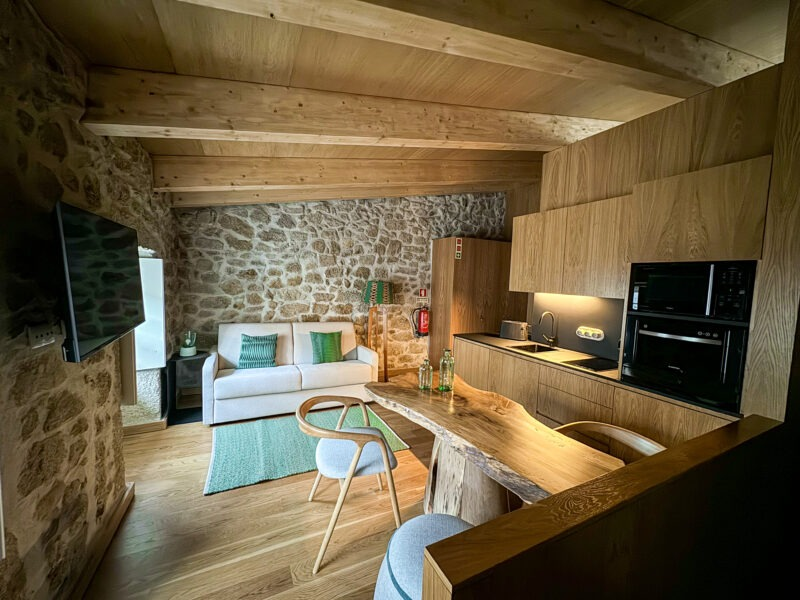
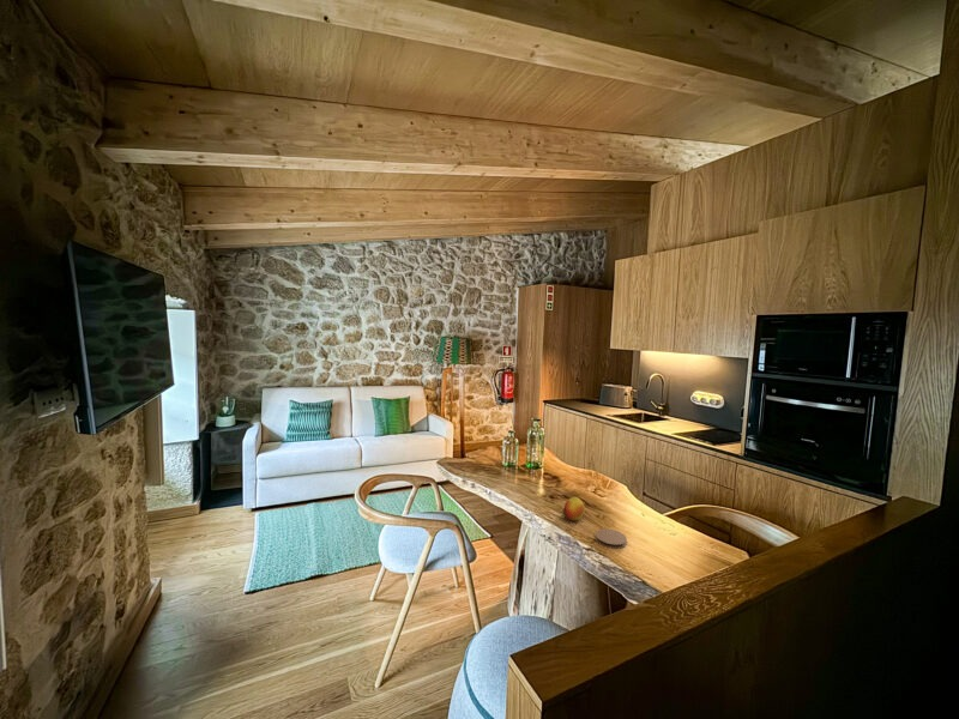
+ coaster [595,527,628,550]
+ fruit [561,496,586,521]
